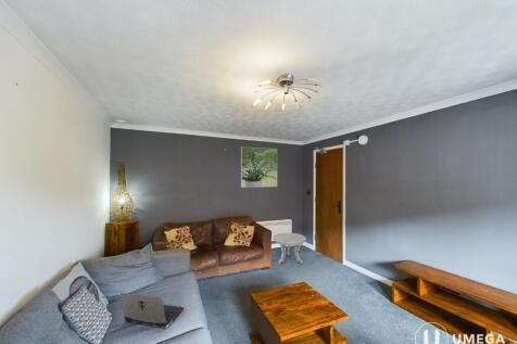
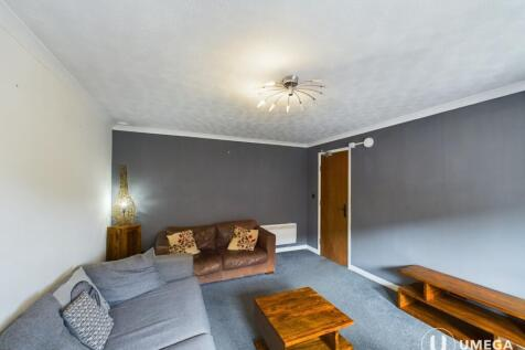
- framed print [240,145,278,189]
- side table [272,232,307,265]
- laptop computer [119,291,185,329]
